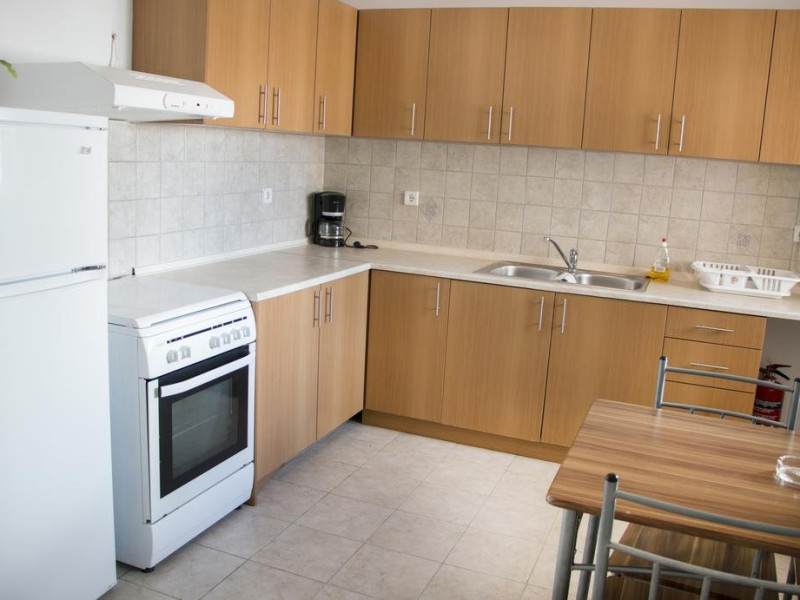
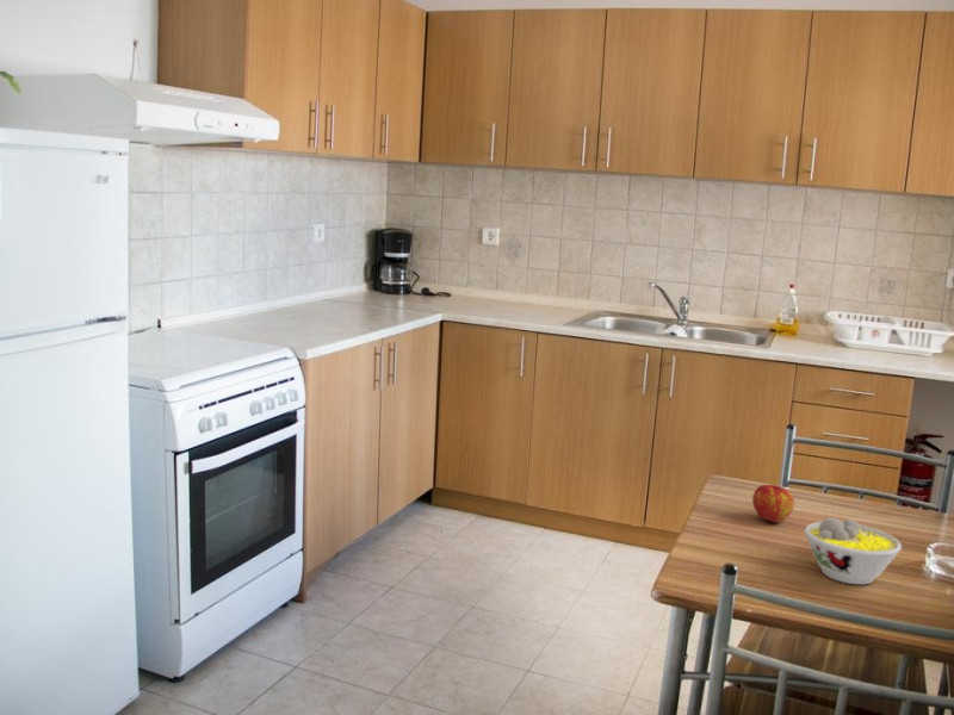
+ bowl [804,516,903,585]
+ apple [751,484,795,524]
